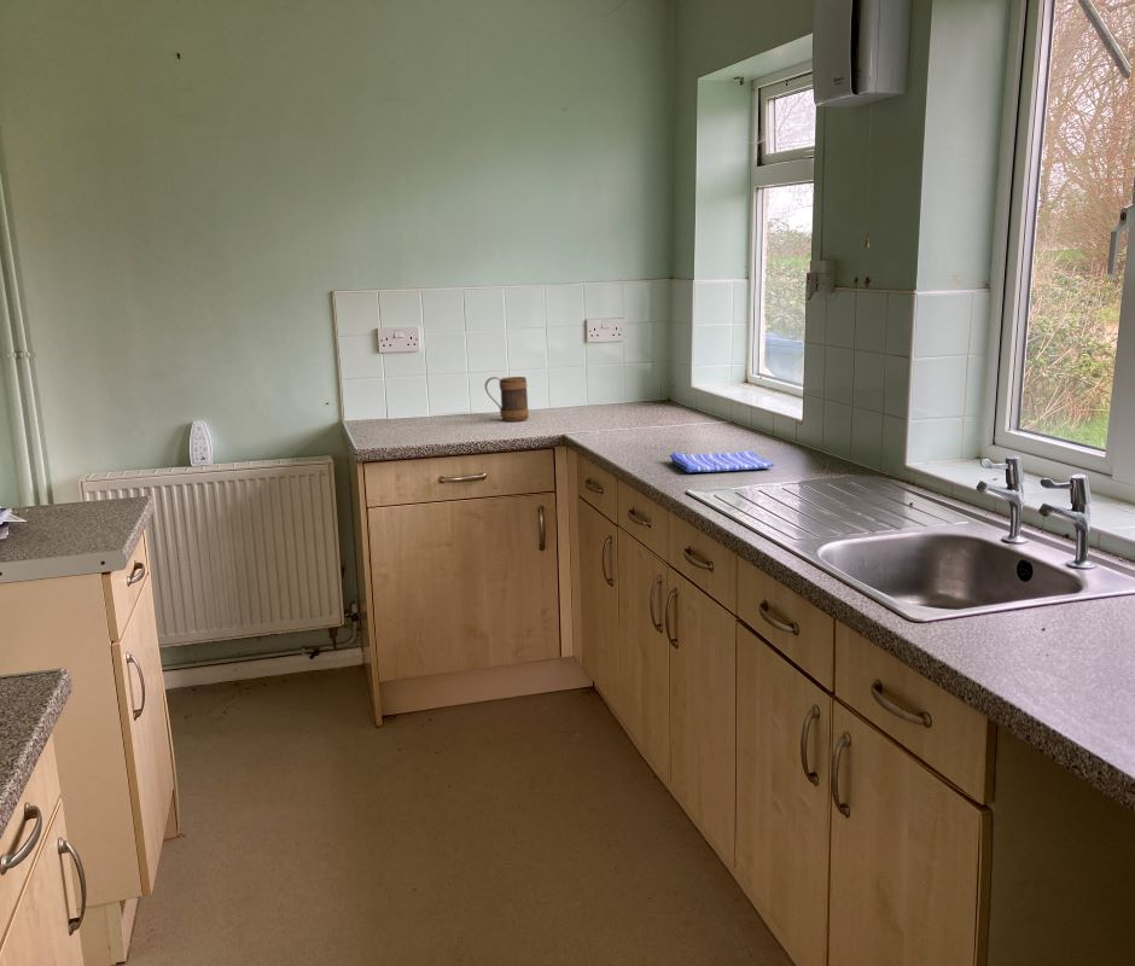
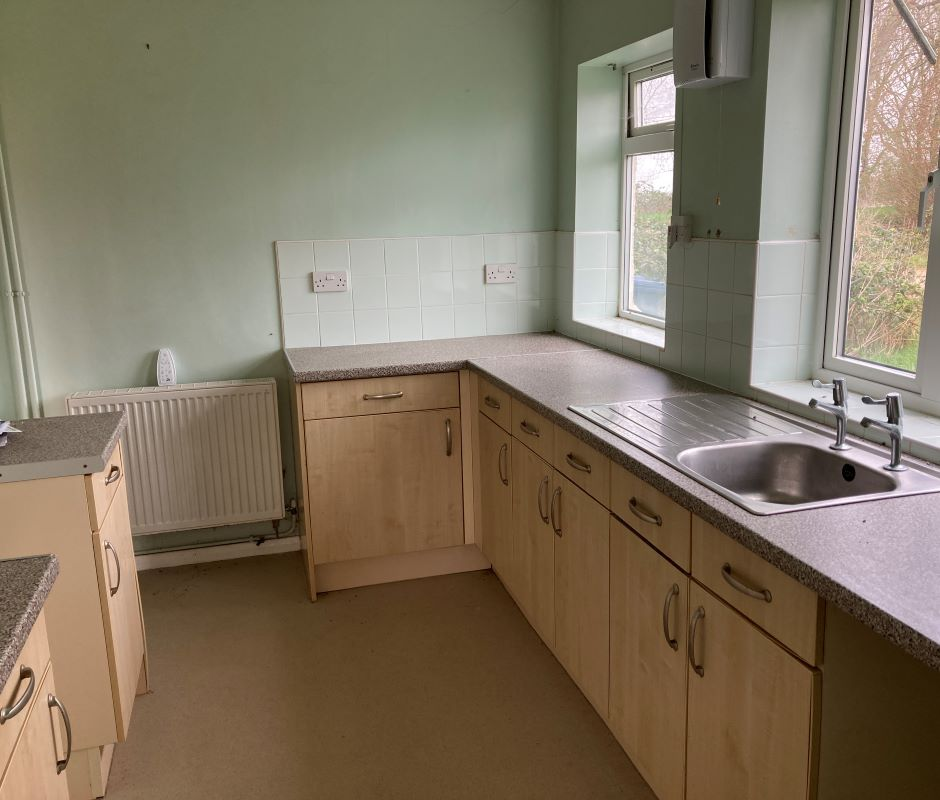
- mug [484,376,530,423]
- dish towel [669,449,775,473]
